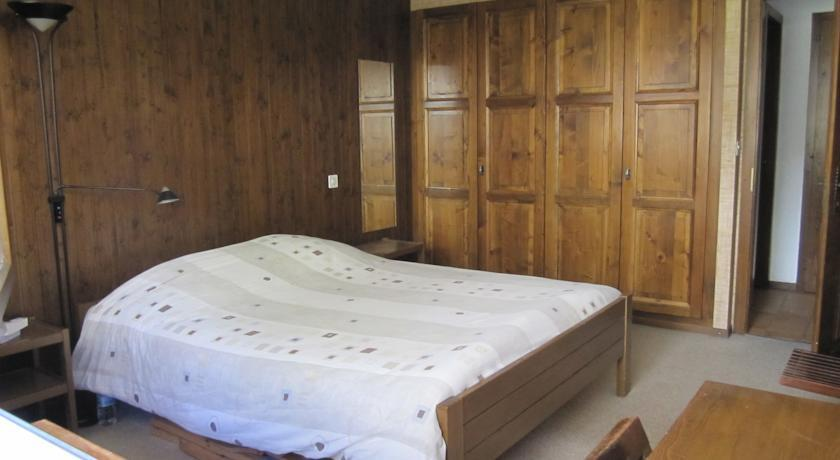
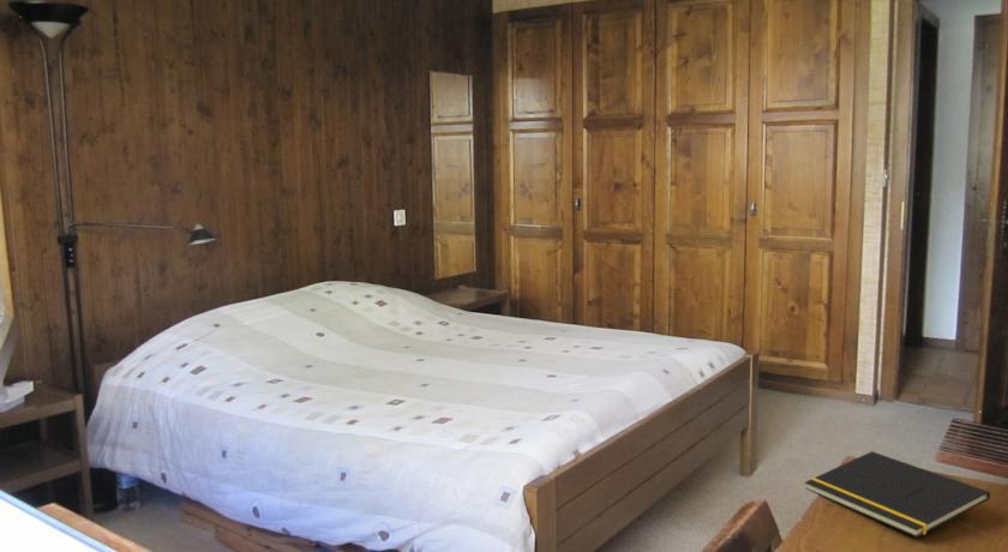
+ notepad [804,450,991,539]
